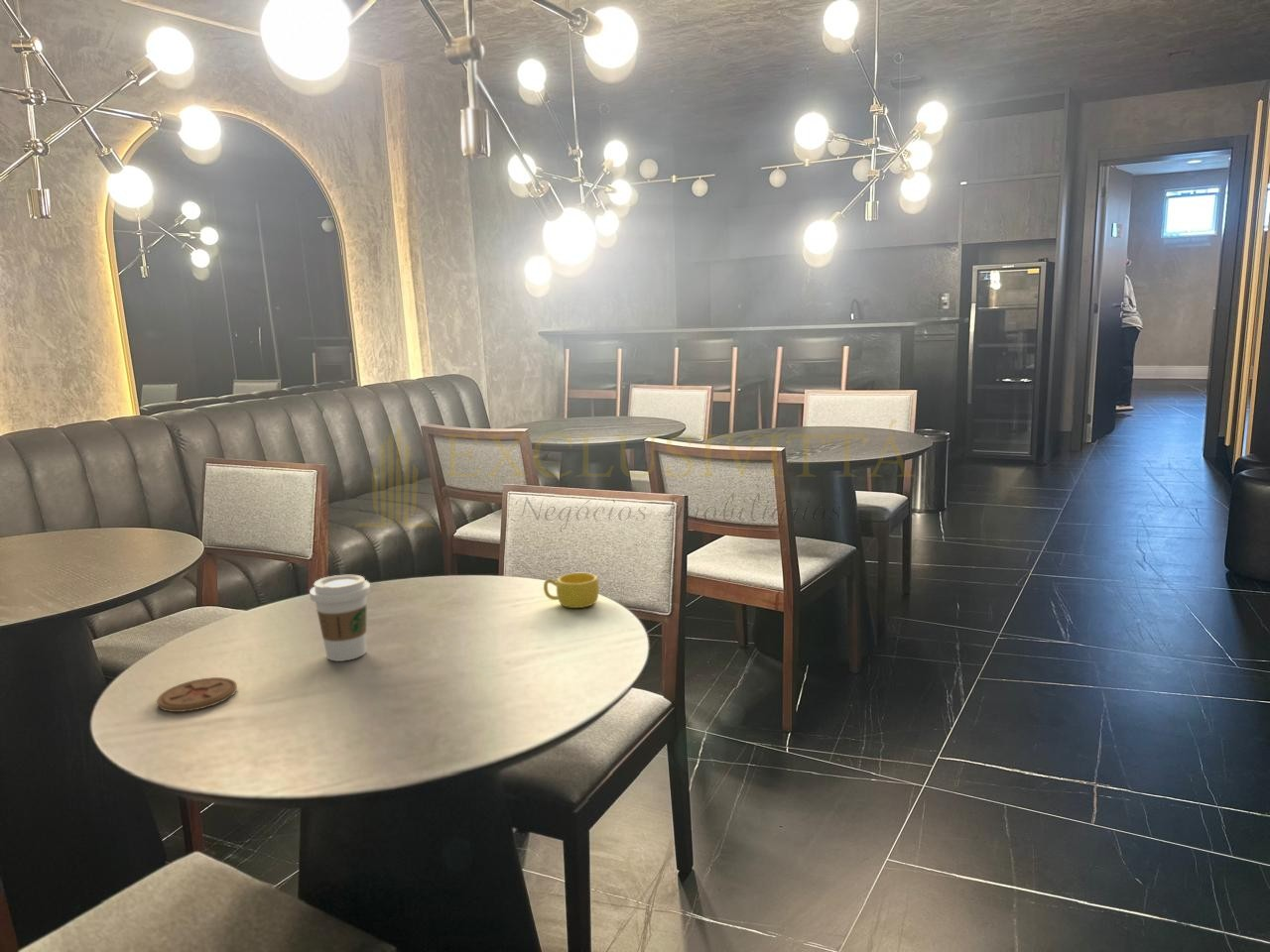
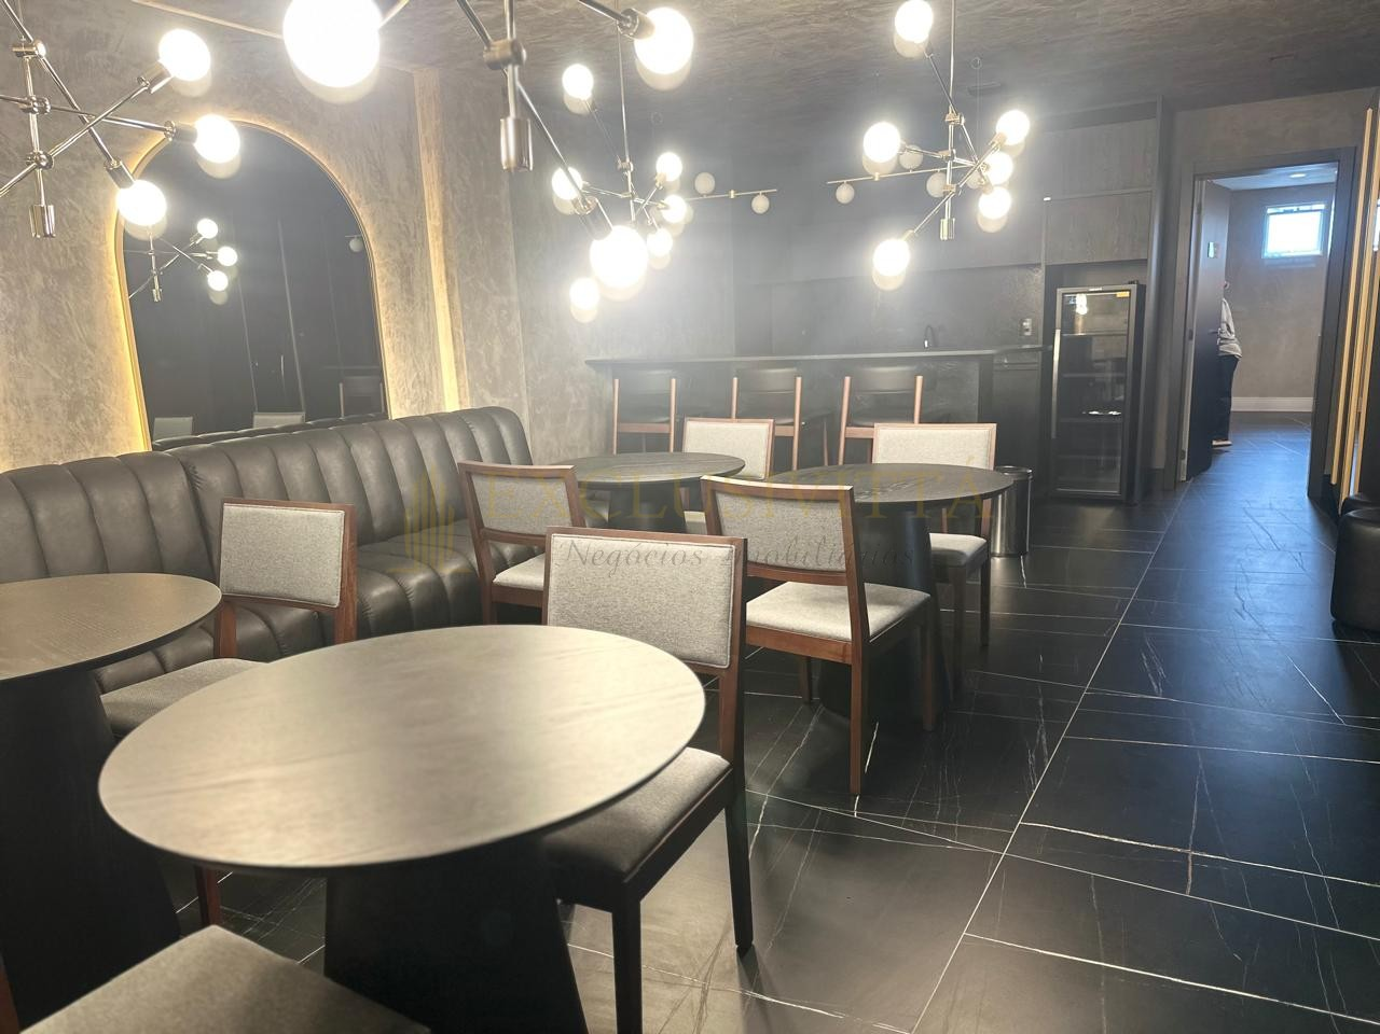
- coaster [156,676,238,713]
- cup [543,572,600,609]
- coffee cup [309,574,372,662]
